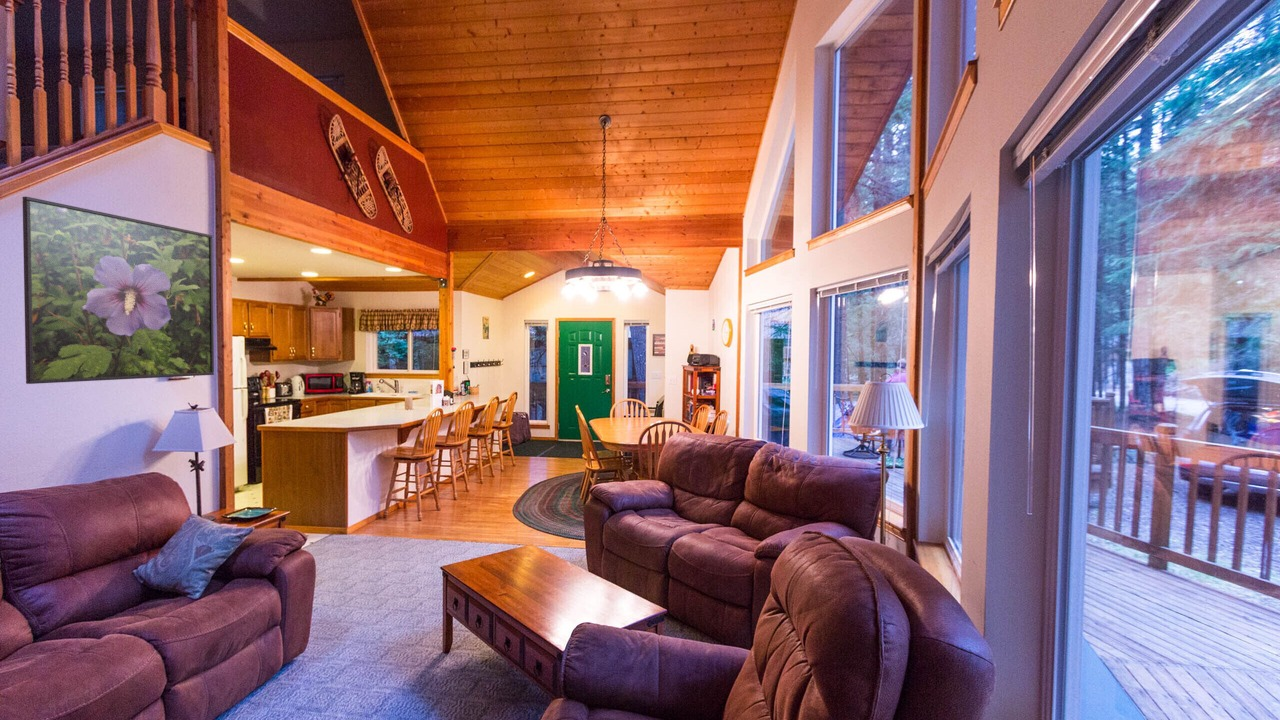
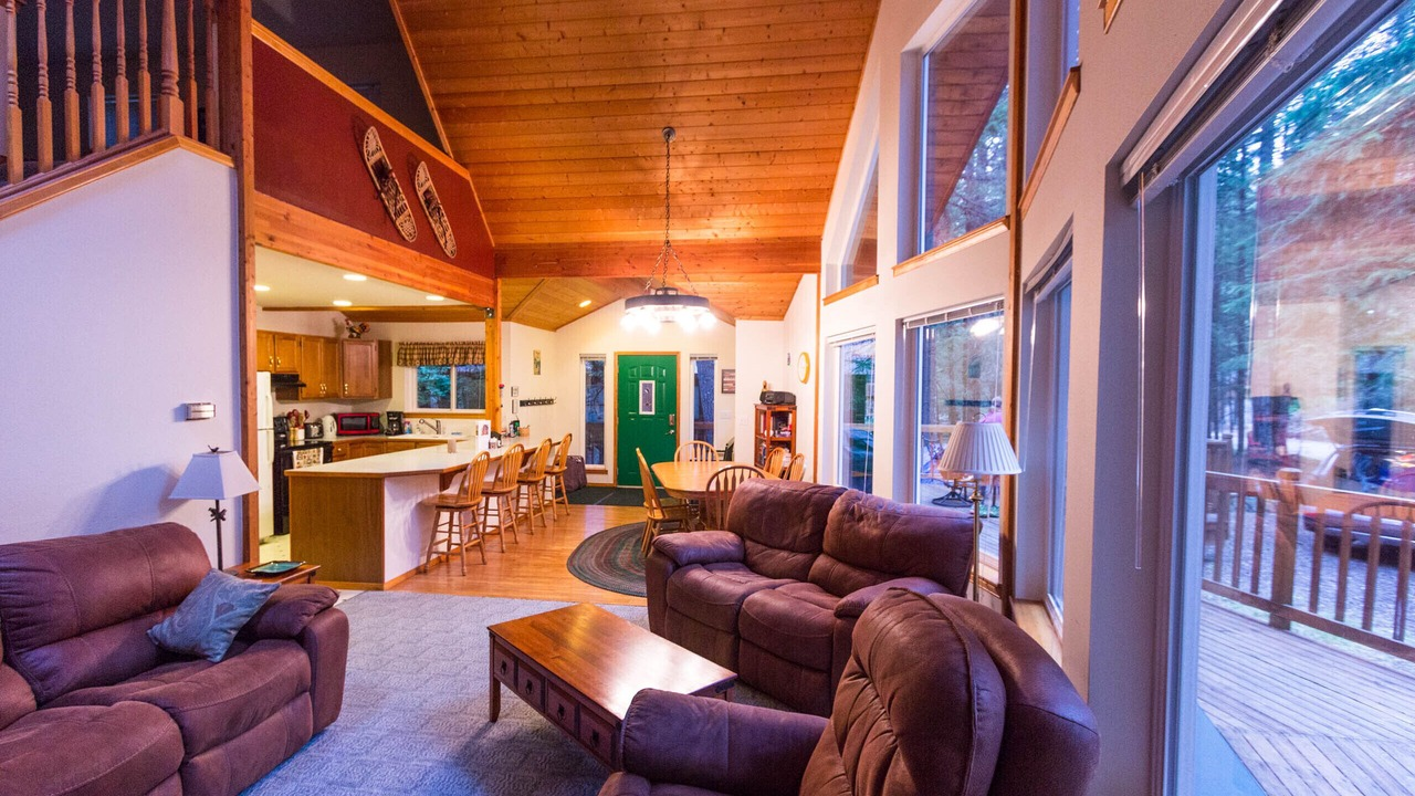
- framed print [21,196,215,385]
